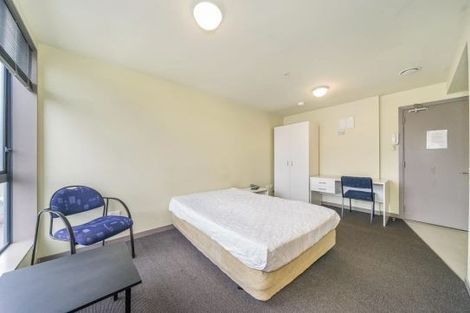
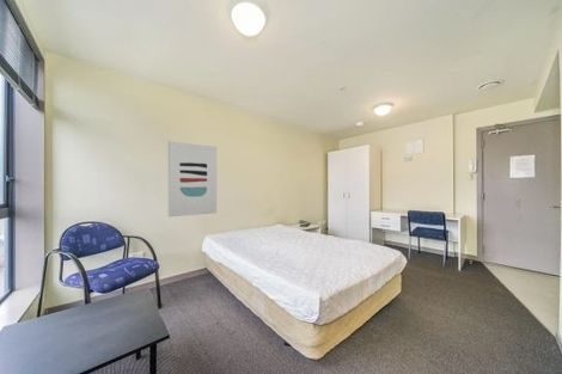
+ wall art [167,140,218,217]
